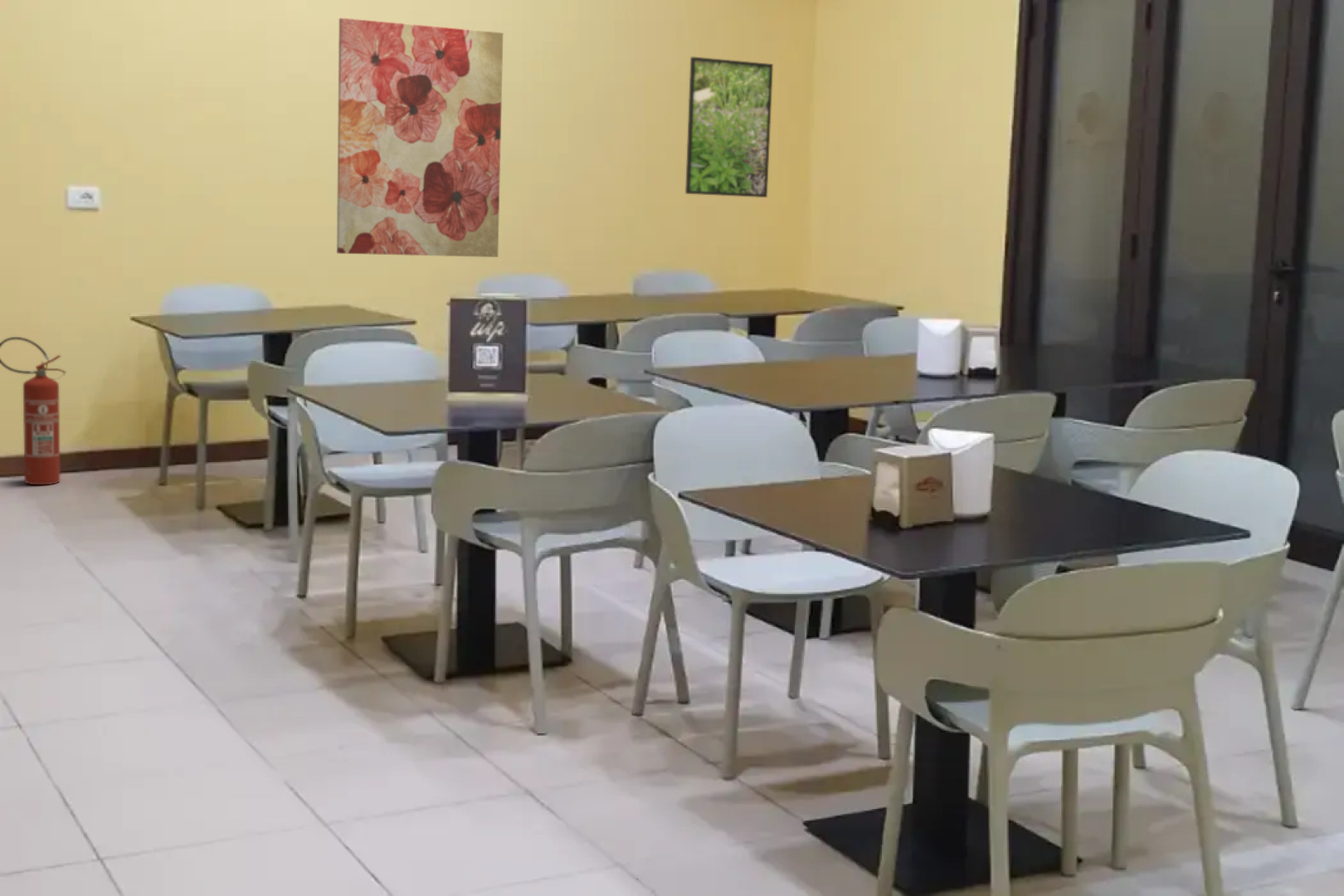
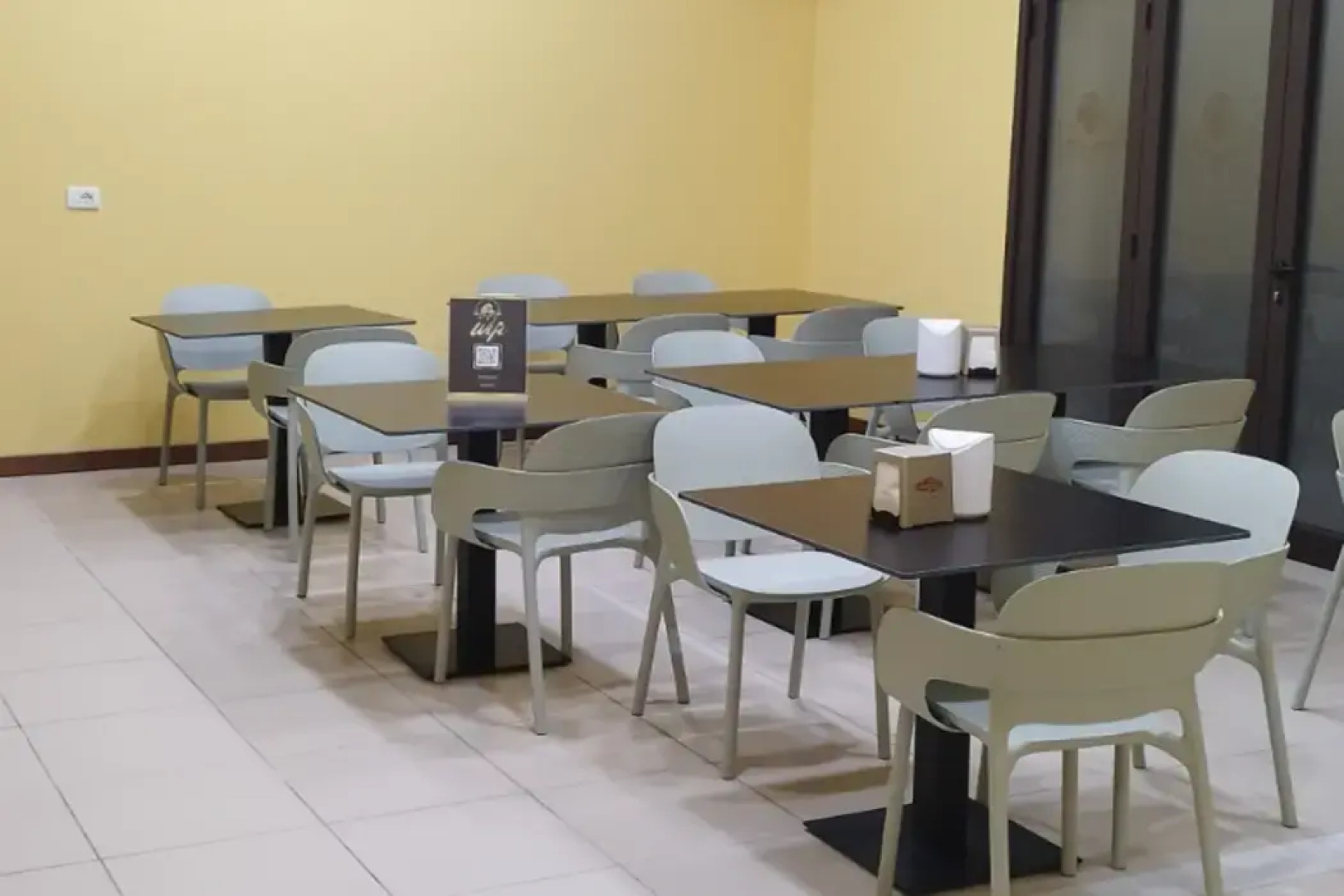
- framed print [684,56,774,198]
- wall art [336,17,504,258]
- fire extinguisher [0,336,67,485]
